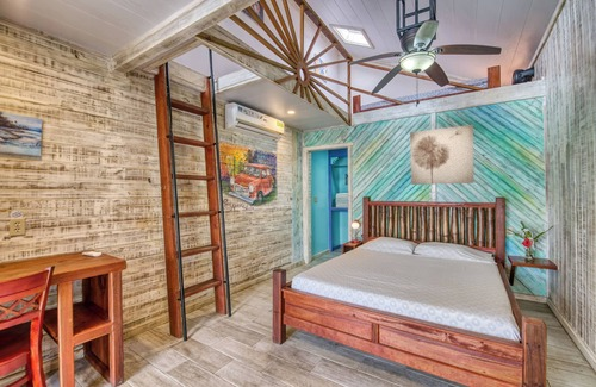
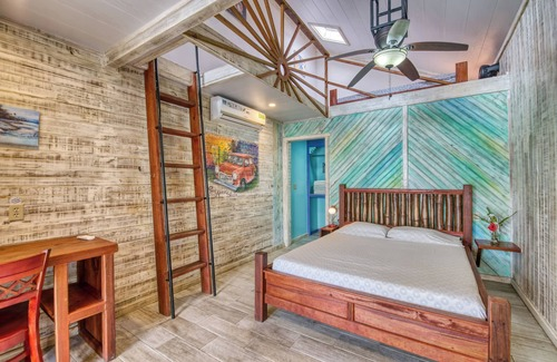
- wall art [409,124,474,186]
